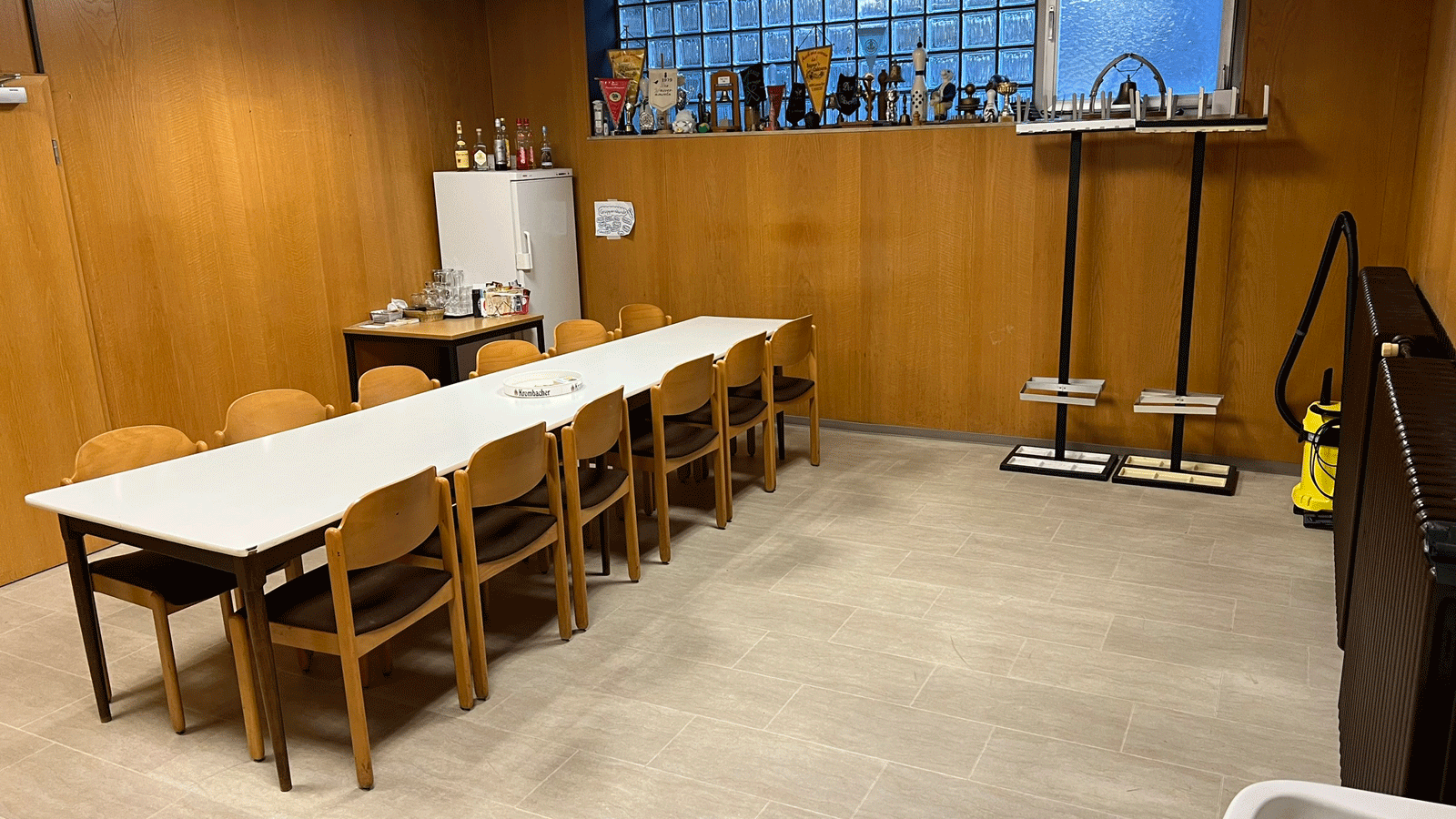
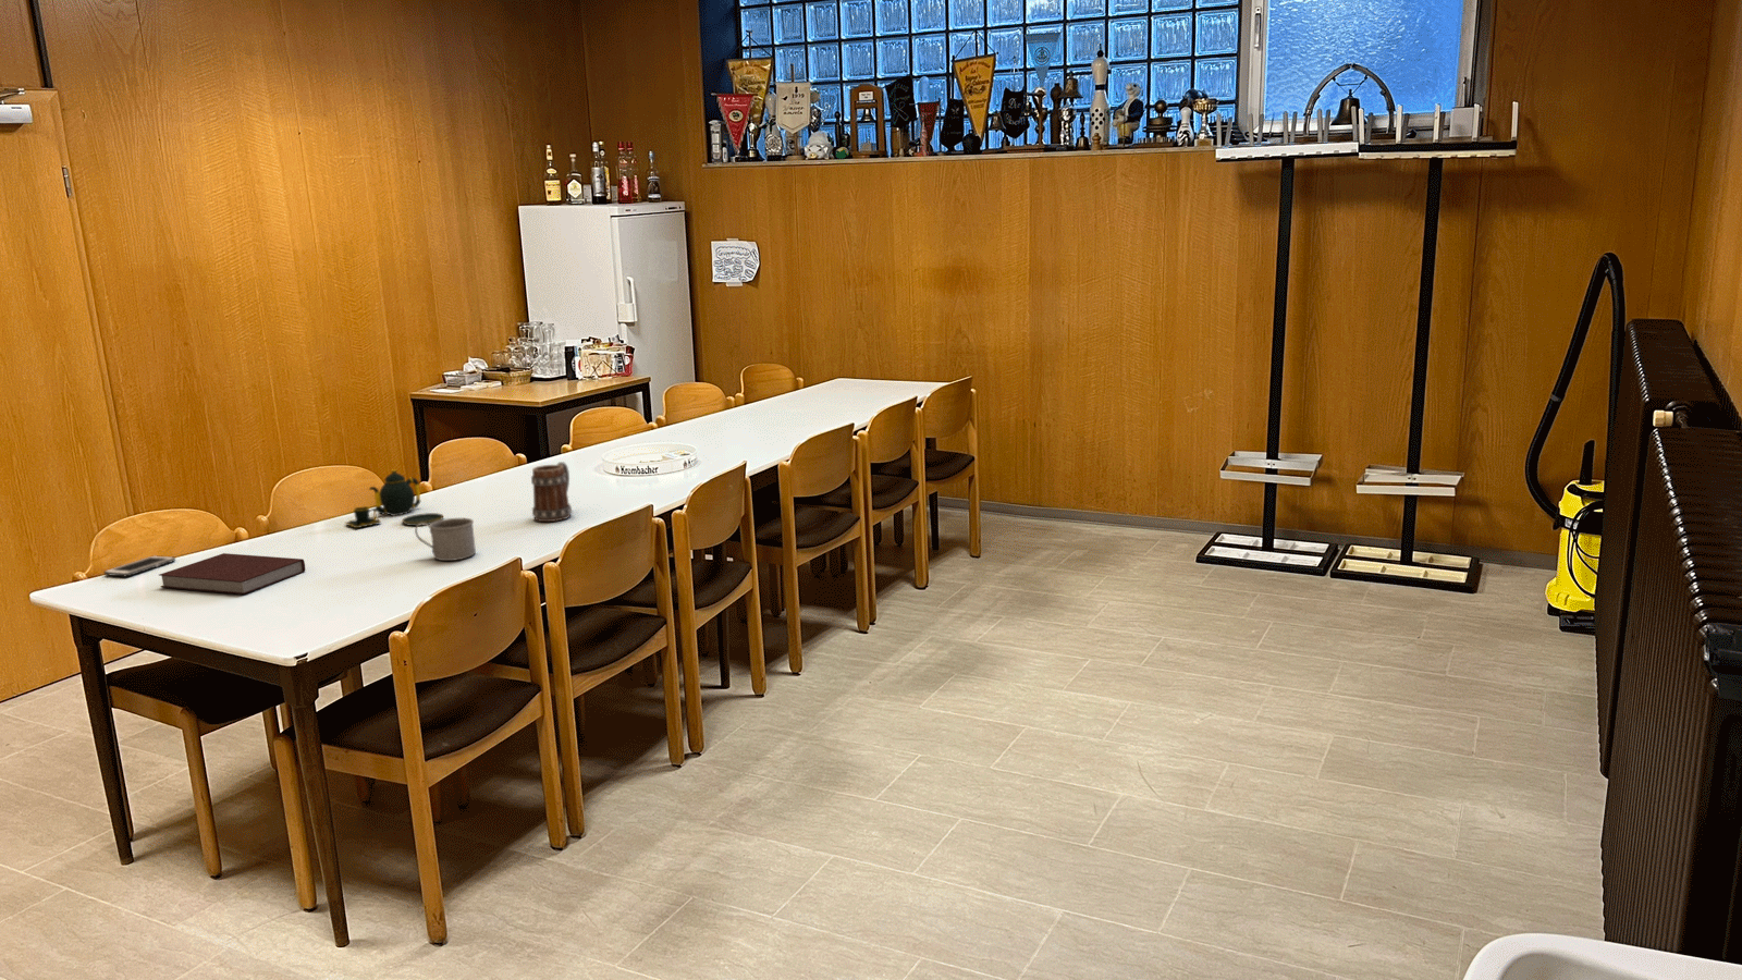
+ notebook [158,552,306,596]
+ mug [414,517,477,562]
+ beer mug [530,461,573,523]
+ teapot [345,468,444,529]
+ cell phone [103,554,176,577]
